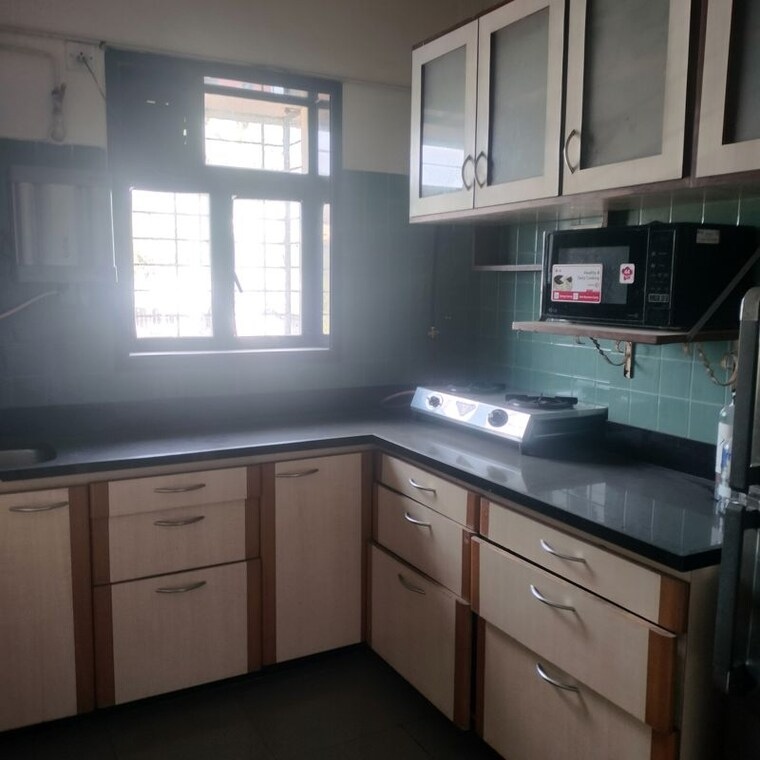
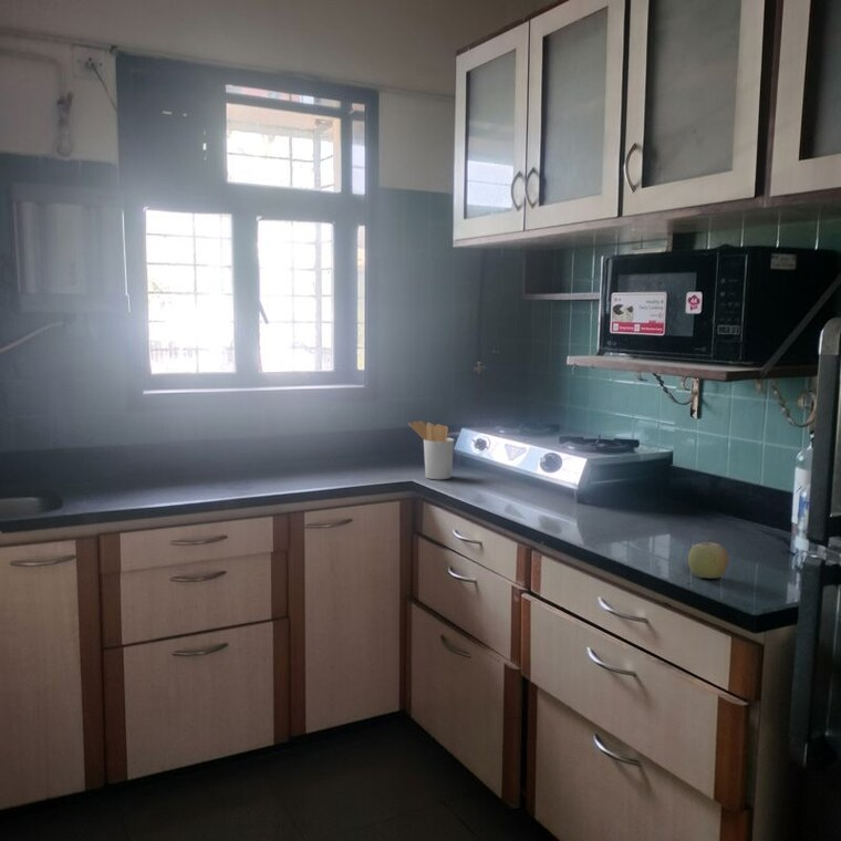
+ utensil holder [407,419,455,480]
+ fruit [687,537,729,580]
